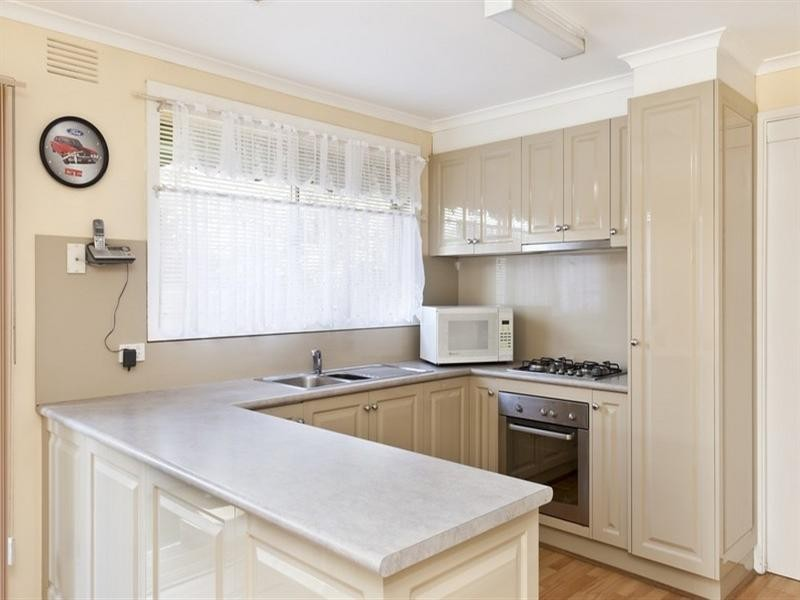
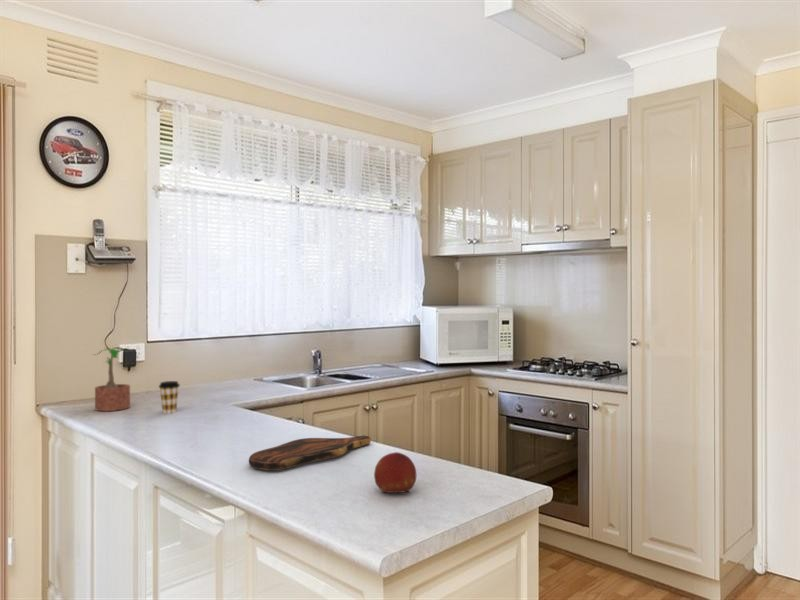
+ cutting board [248,435,372,472]
+ fruit [373,451,417,494]
+ potted plant [91,346,132,412]
+ coffee cup [158,380,181,414]
